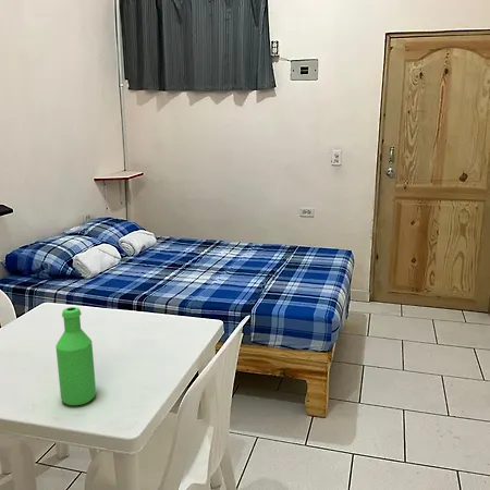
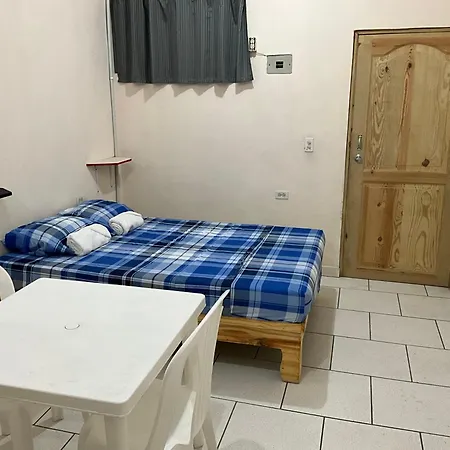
- bottle [54,306,97,406]
